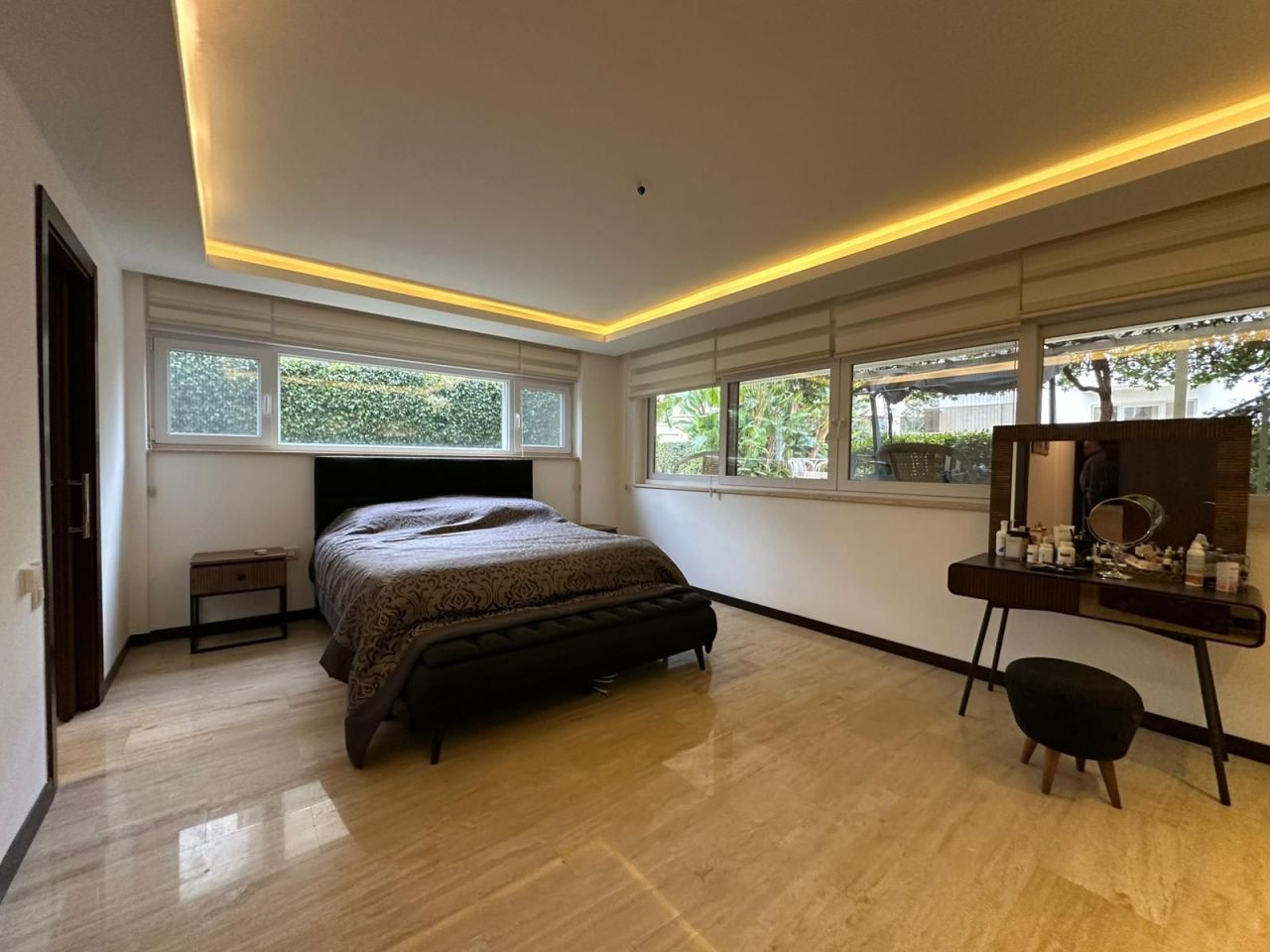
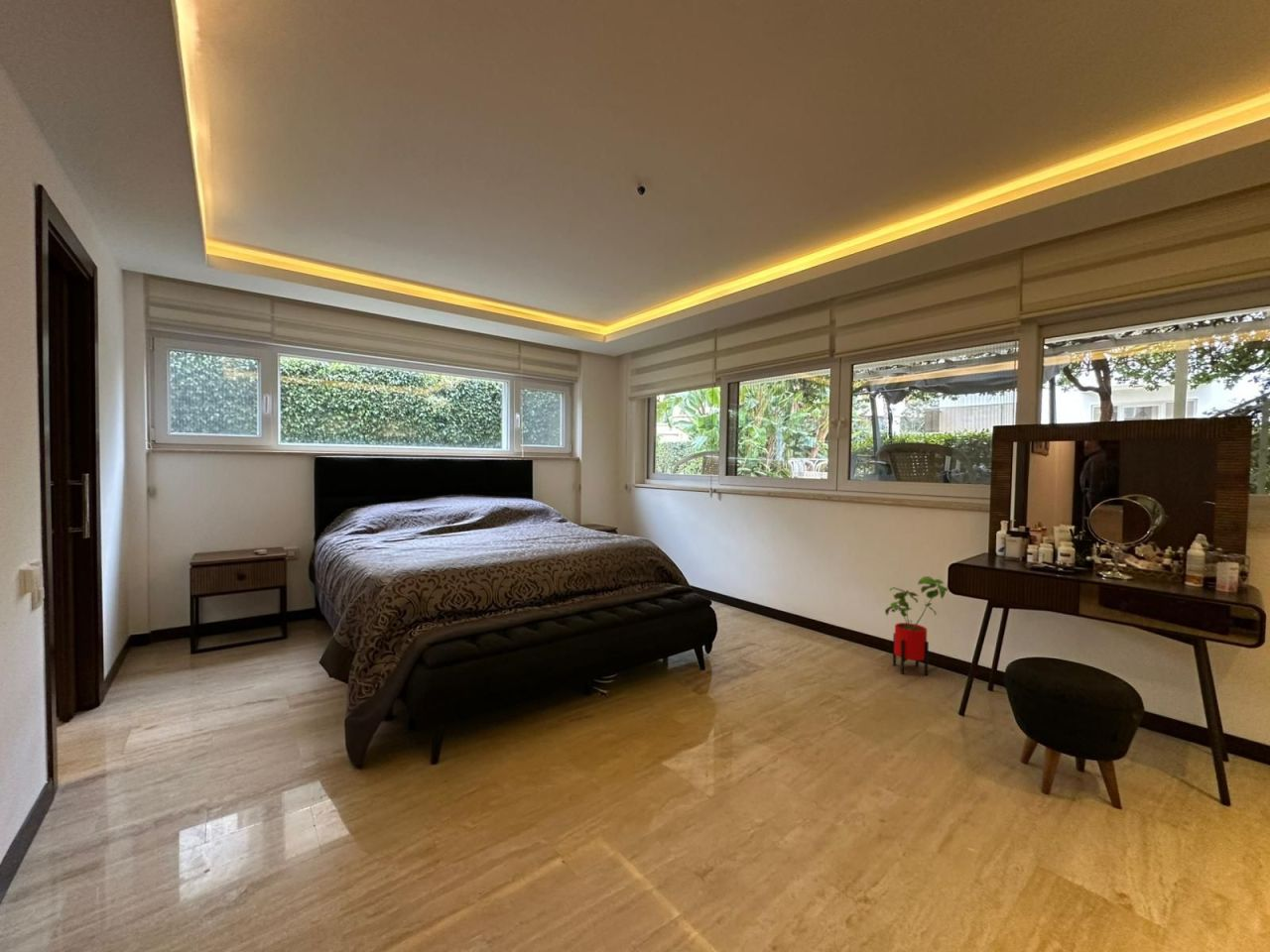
+ house plant [884,575,950,676]
